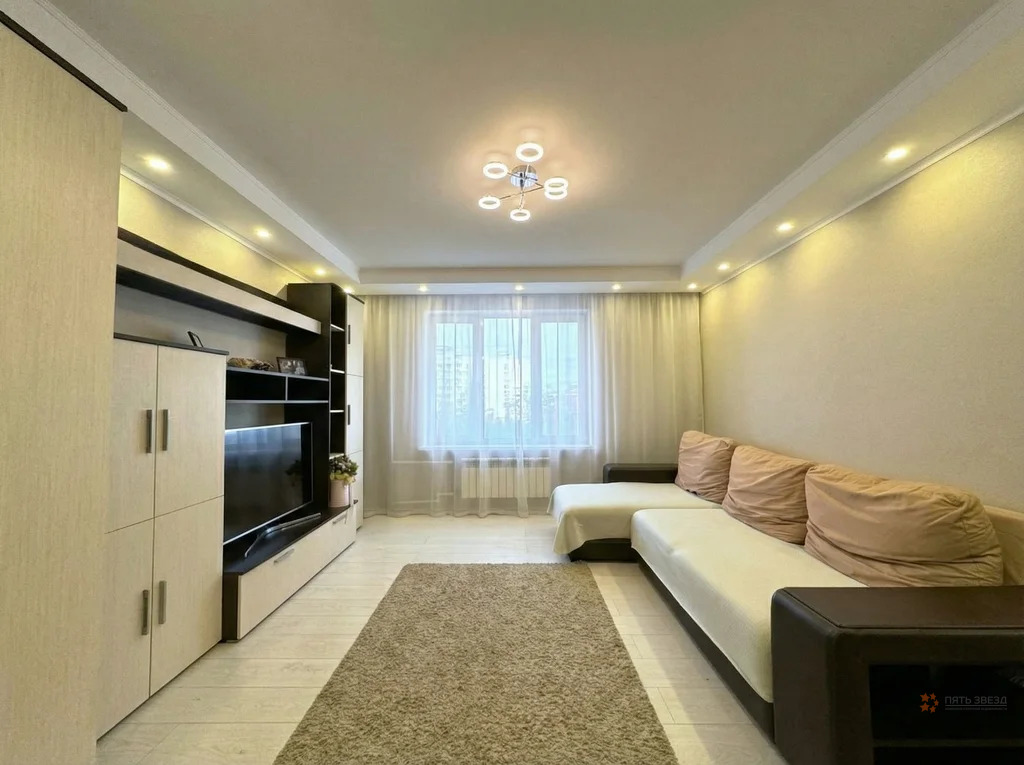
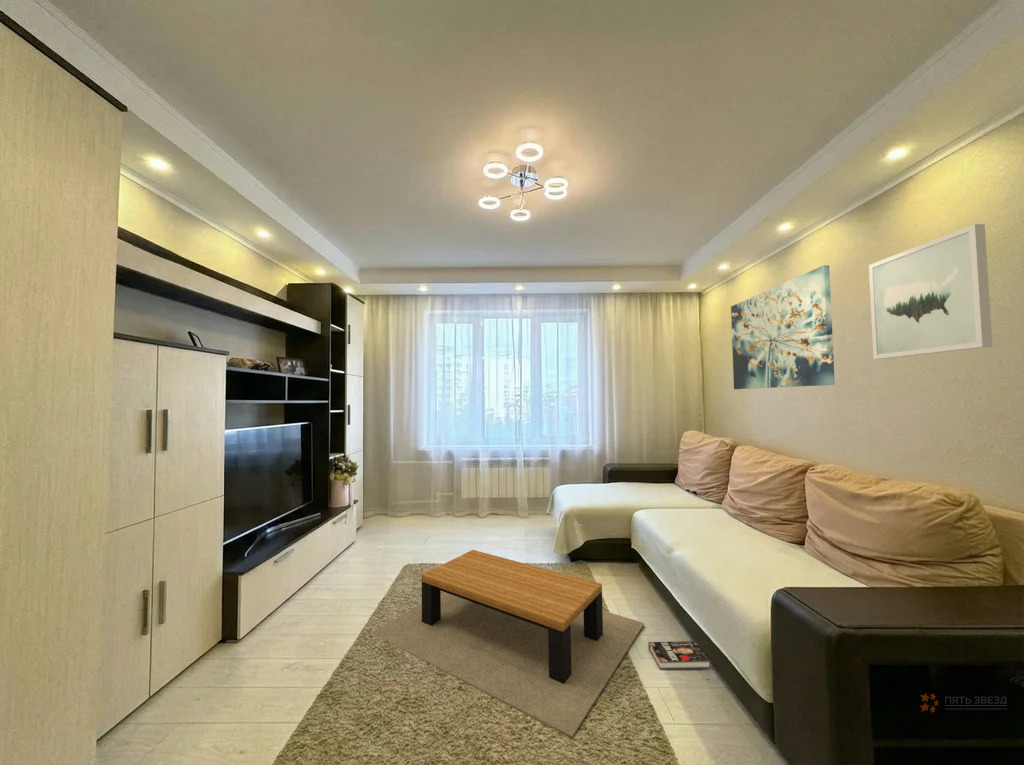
+ coffee table [371,549,645,739]
+ wall art [730,264,836,390]
+ book [647,640,712,671]
+ wall art [868,223,993,360]
